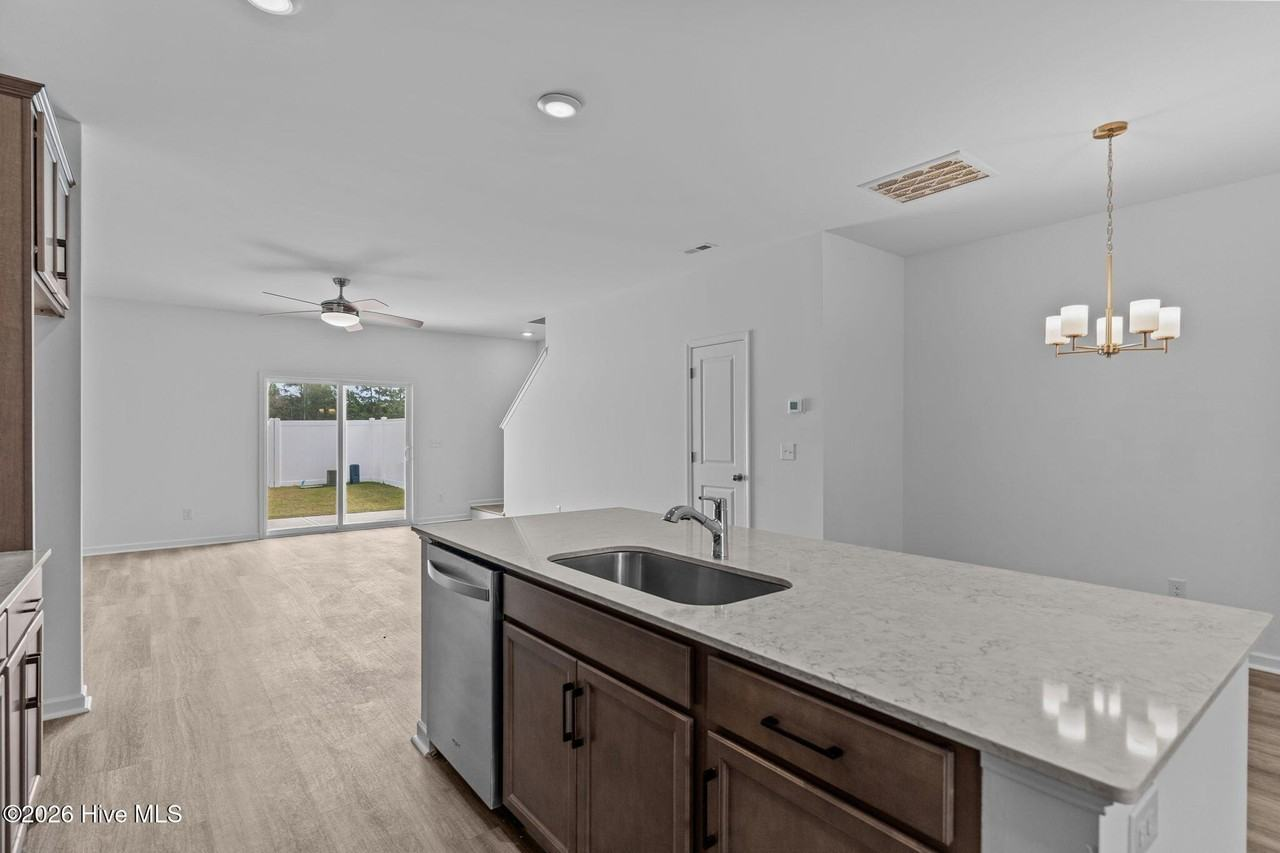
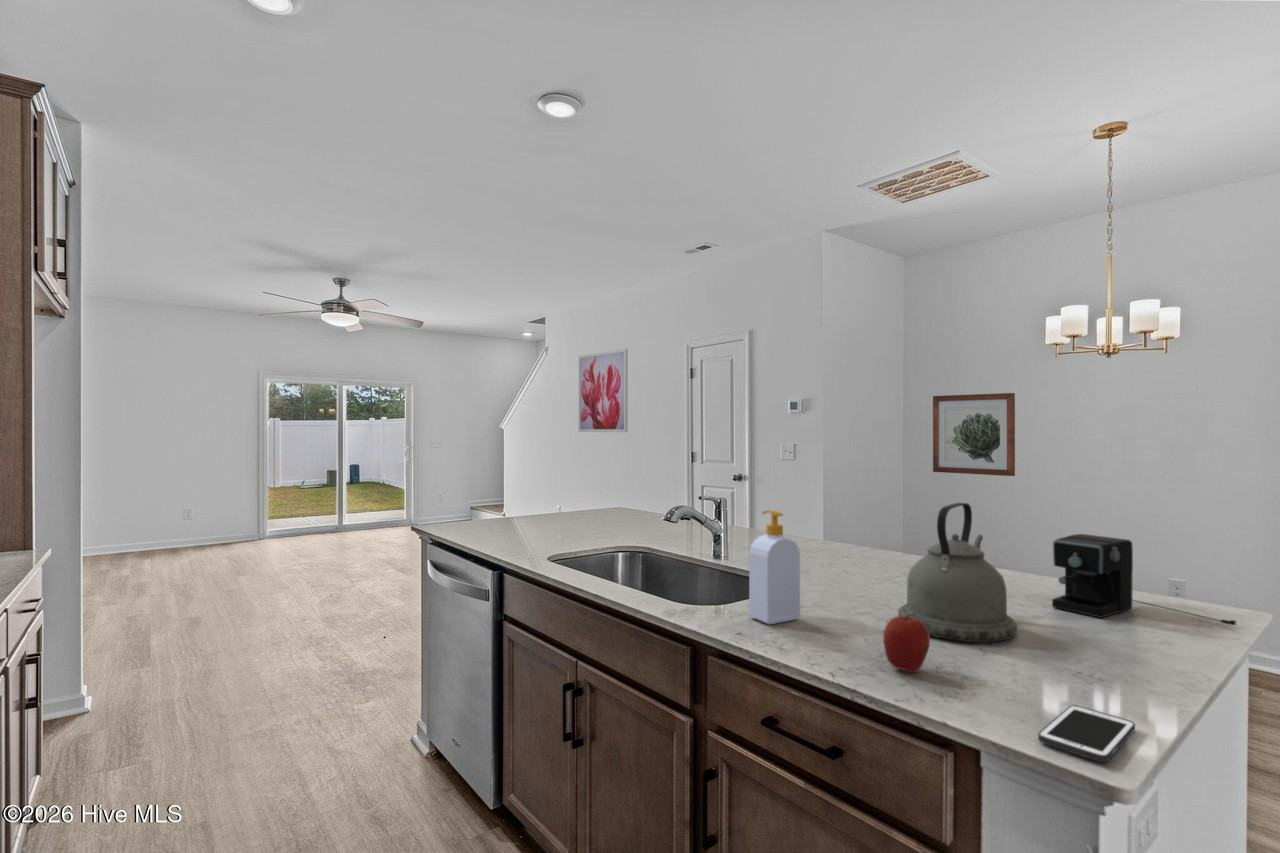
+ kettle [897,502,1018,643]
+ wall art [932,392,1016,477]
+ fruit [882,612,931,674]
+ coffee maker [1051,533,1237,626]
+ wall art [578,348,629,433]
+ soap bottle [748,509,801,625]
+ cell phone [1037,704,1136,763]
